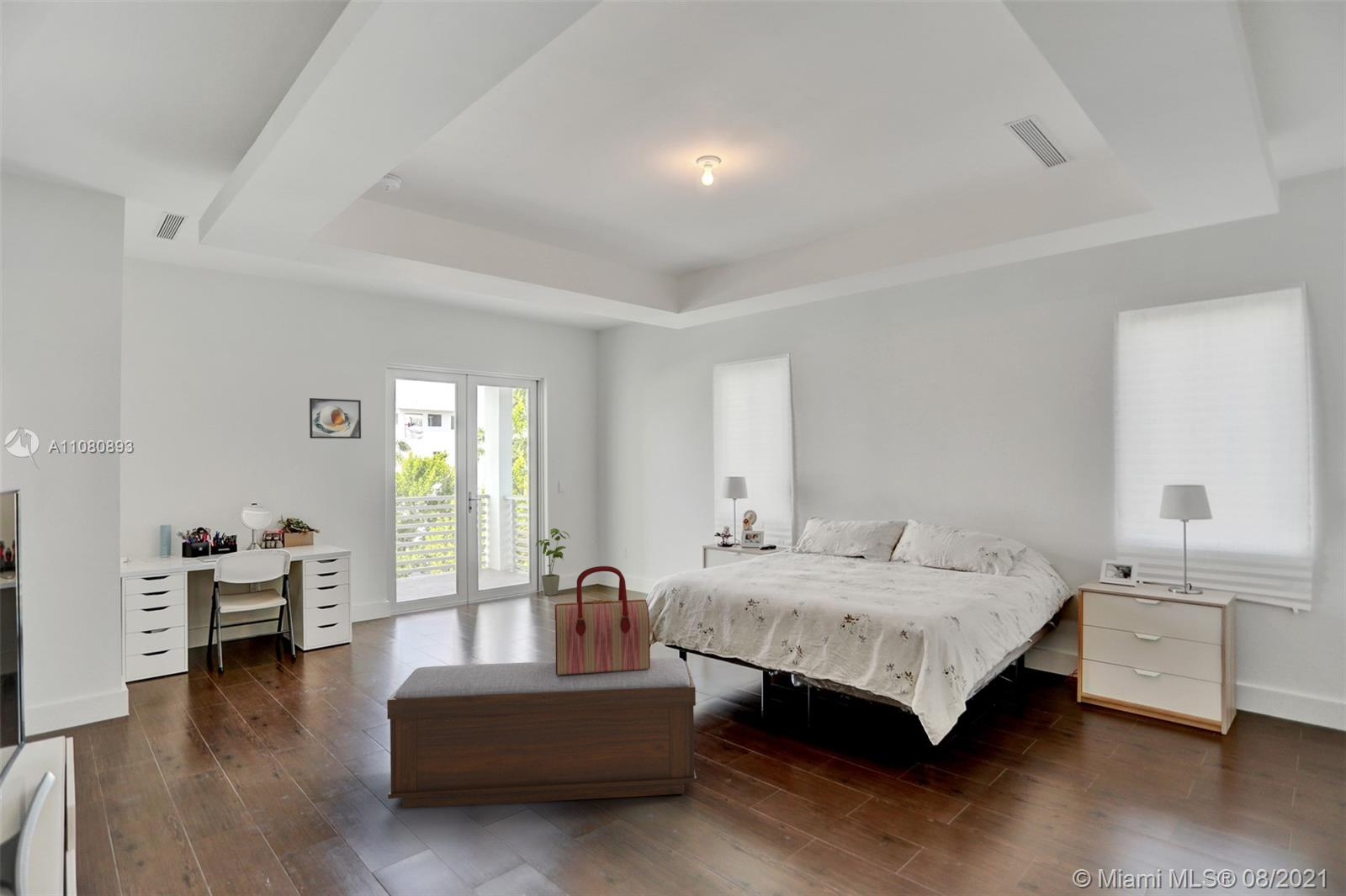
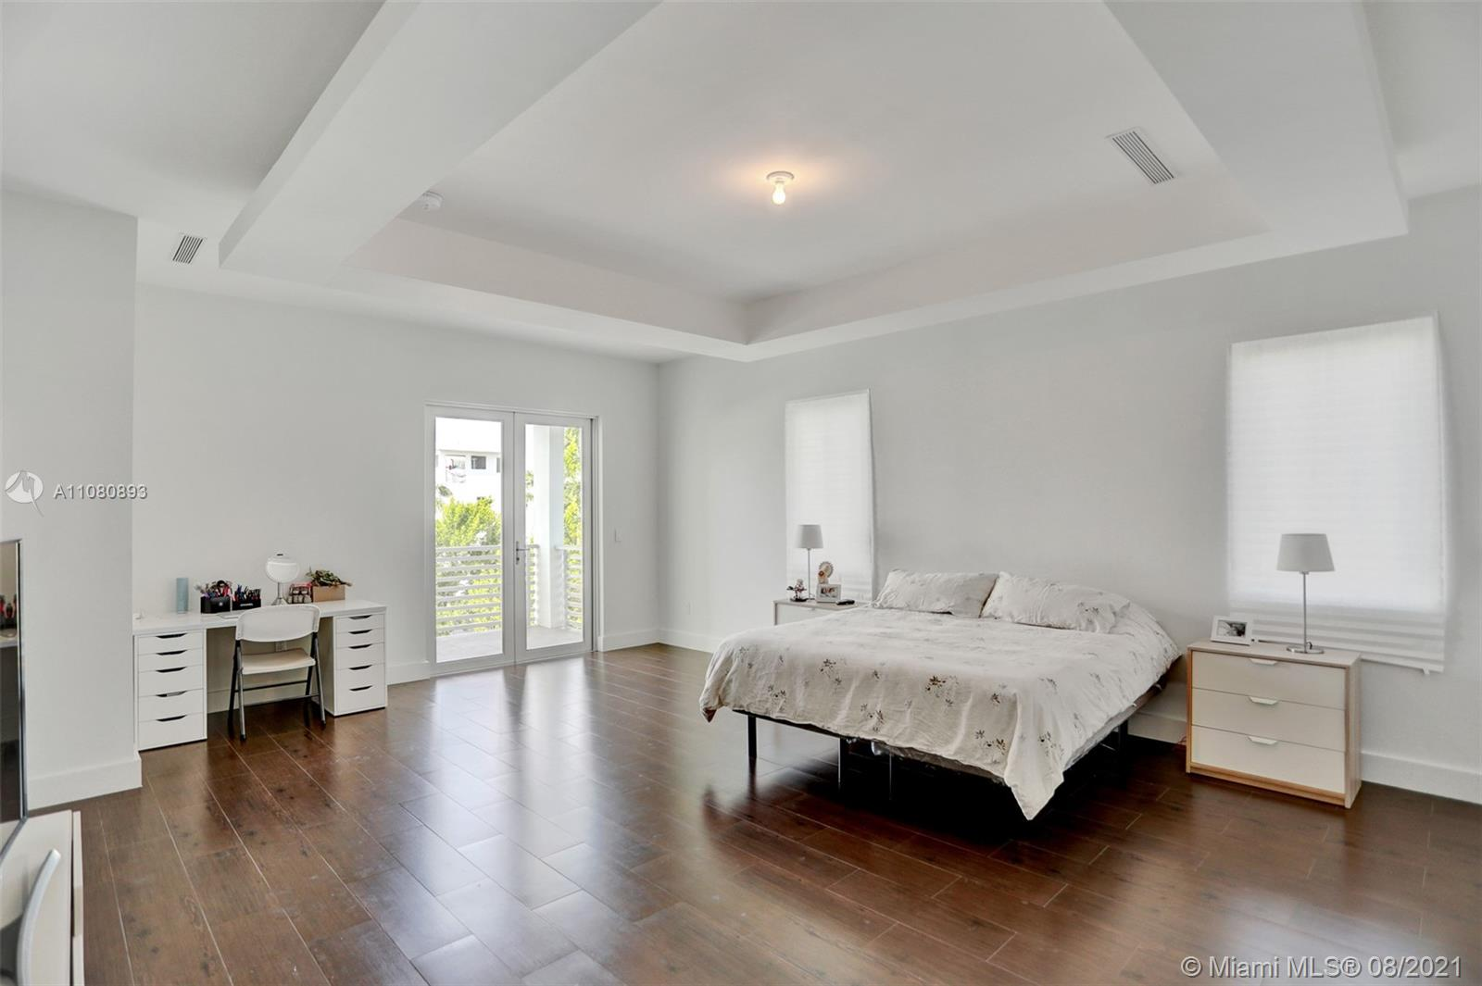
- house plant [535,528,570,596]
- bench [386,657,697,809]
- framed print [309,397,362,439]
- handbag [554,565,651,675]
